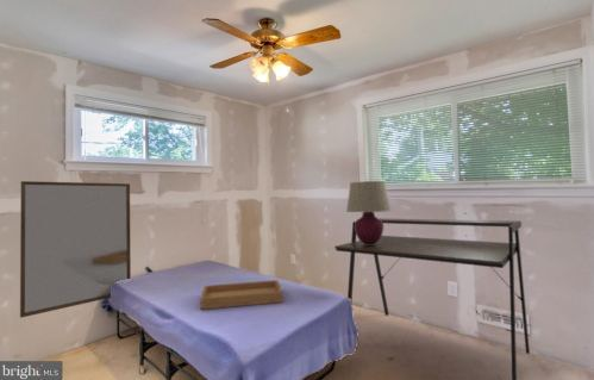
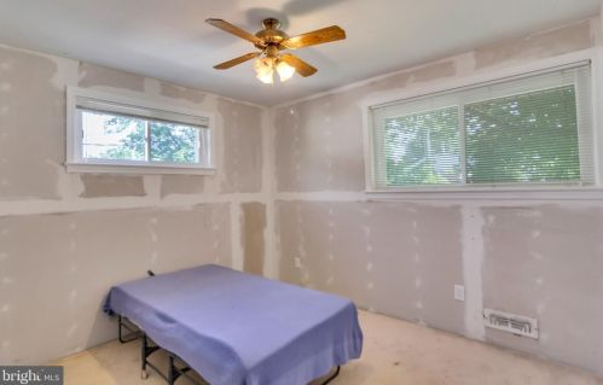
- serving tray [200,279,285,311]
- desk [333,217,531,380]
- table lamp [345,180,392,245]
- home mirror [19,180,132,319]
